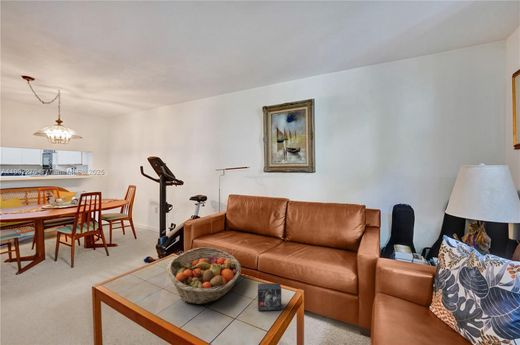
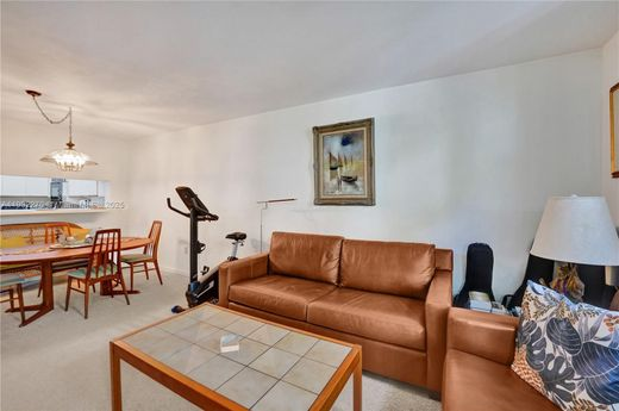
- small box [257,282,283,312]
- fruit basket [166,246,242,305]
